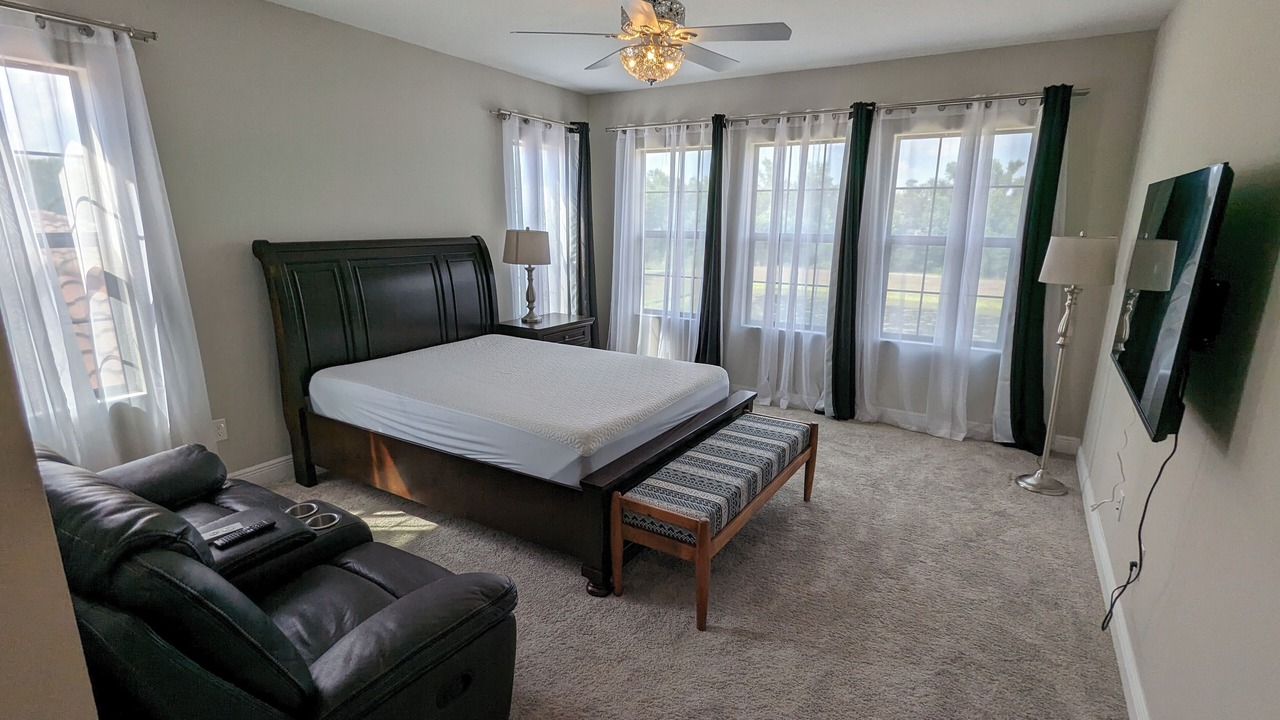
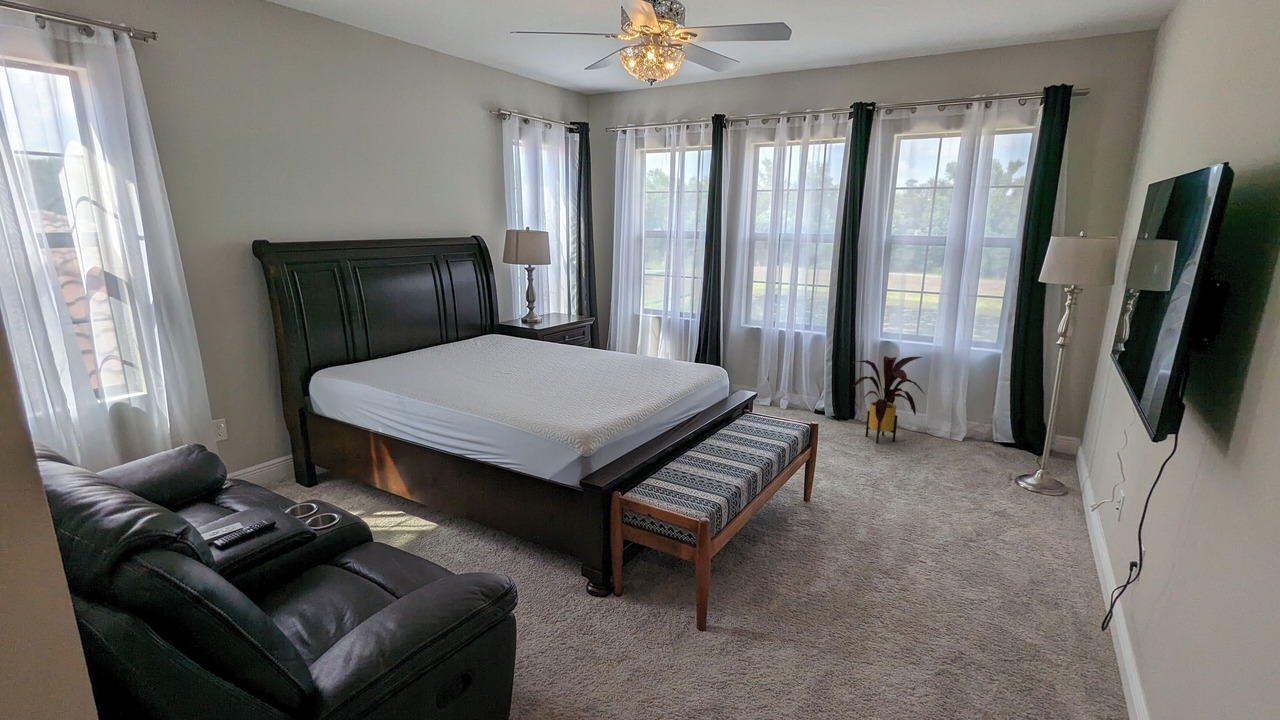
+ house plant [849,355,926,444]
